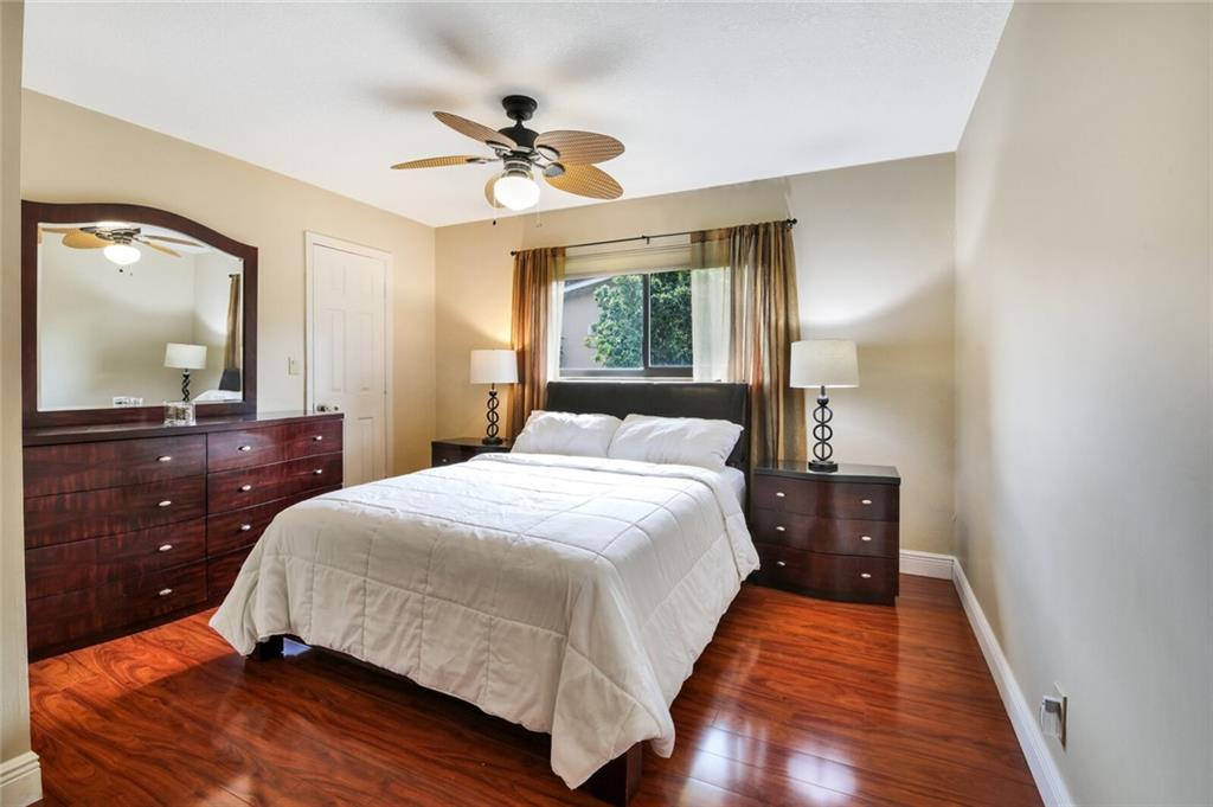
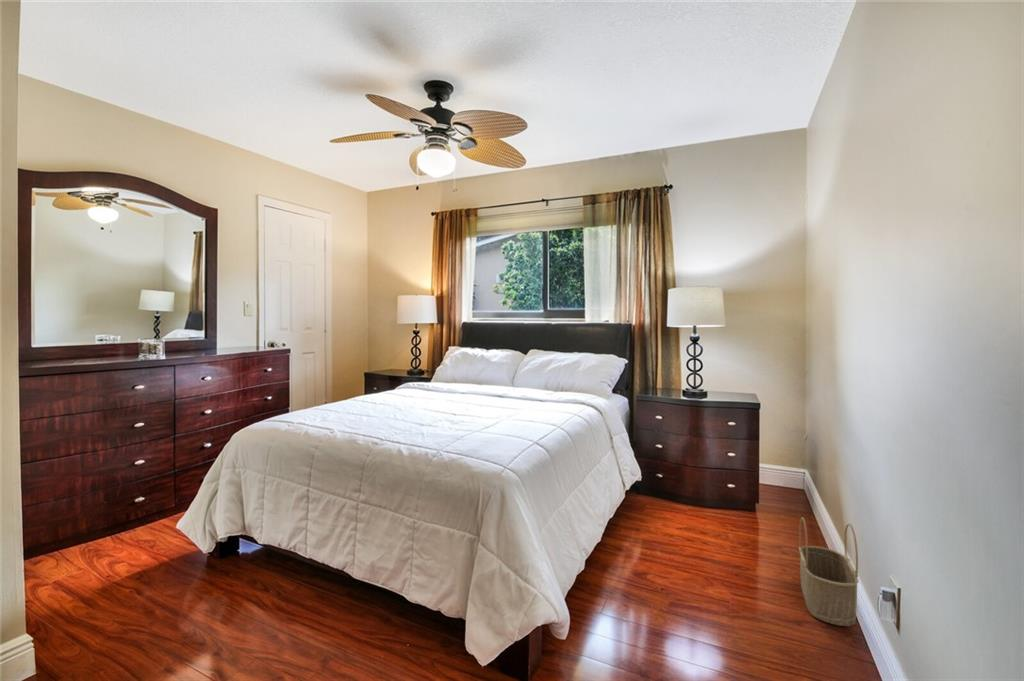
+ wicker basket [798,516,860,627]
